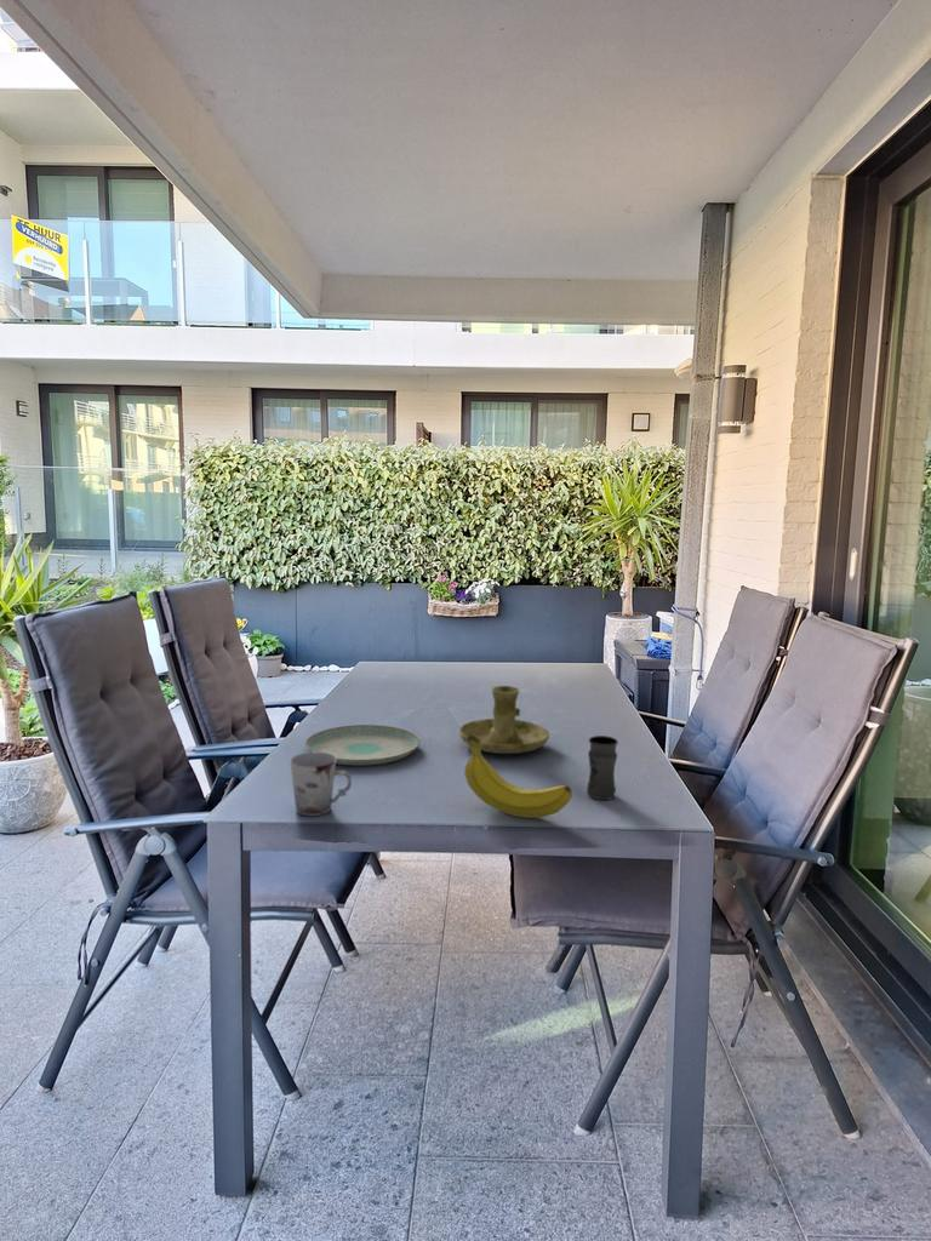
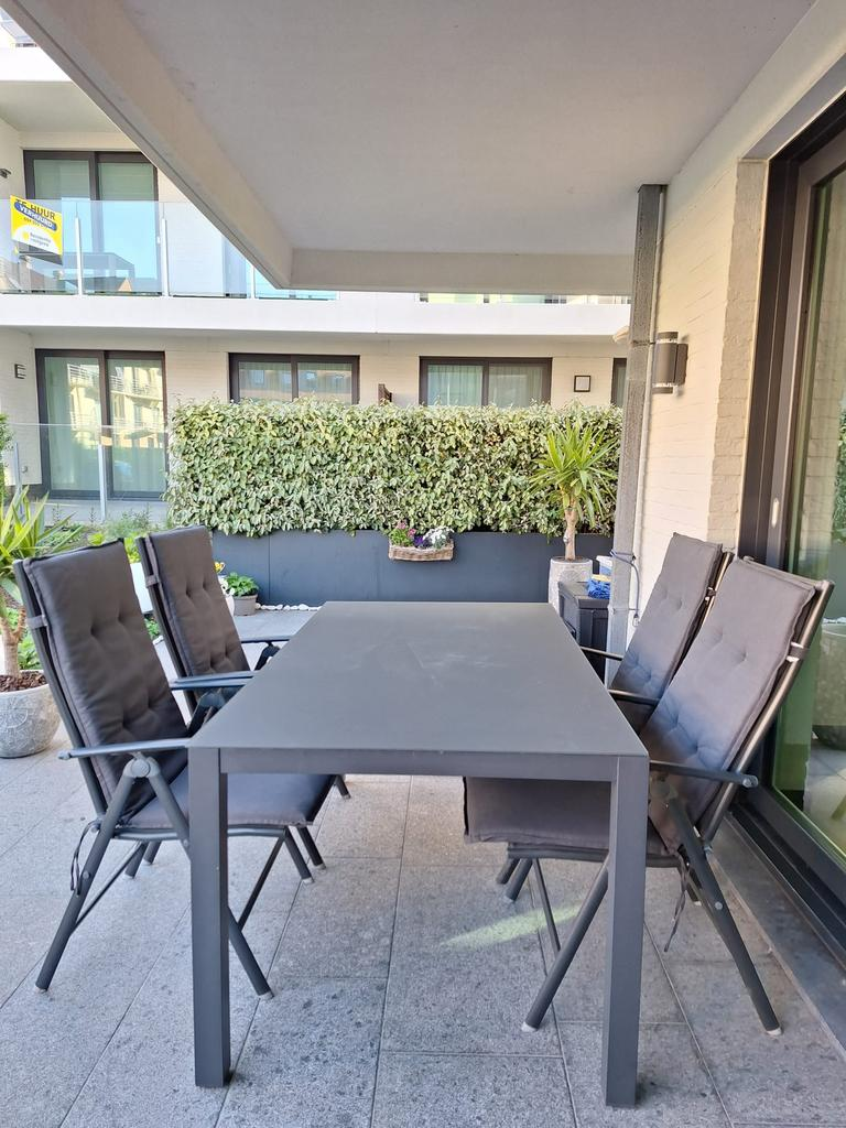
- plate [304,724,421,767]
- cup [289,751,353,817]
- jar [586,734,619,801]
- fruit [463,736,573,819]
- candle holder [458,685,550,755]
